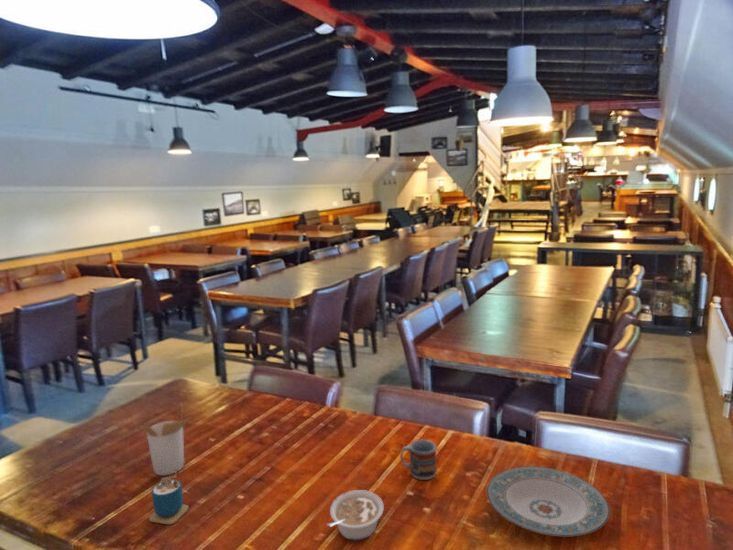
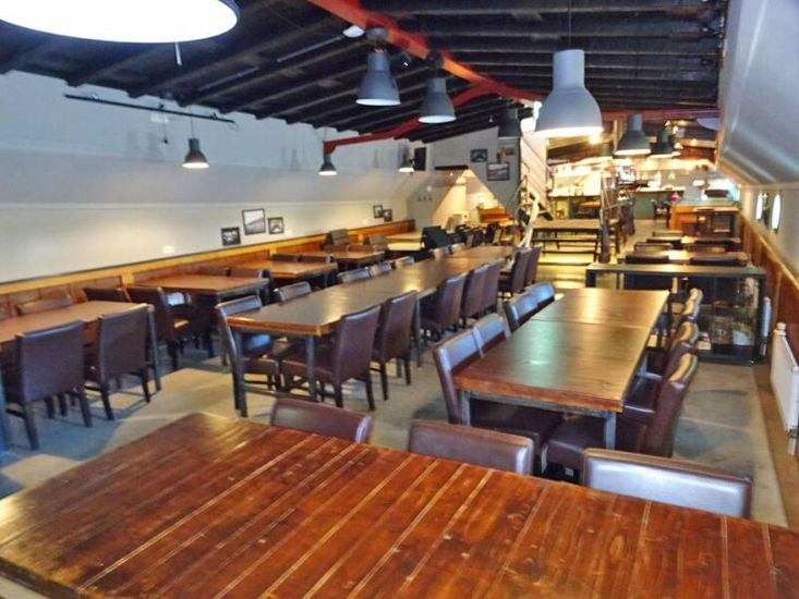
- plate [486,465,611,537]
- cup [148,467,190,525]
- utensil holder [140,402,191,476]
- cup [399,439,437,481]
- legume [326,489,385,541]
